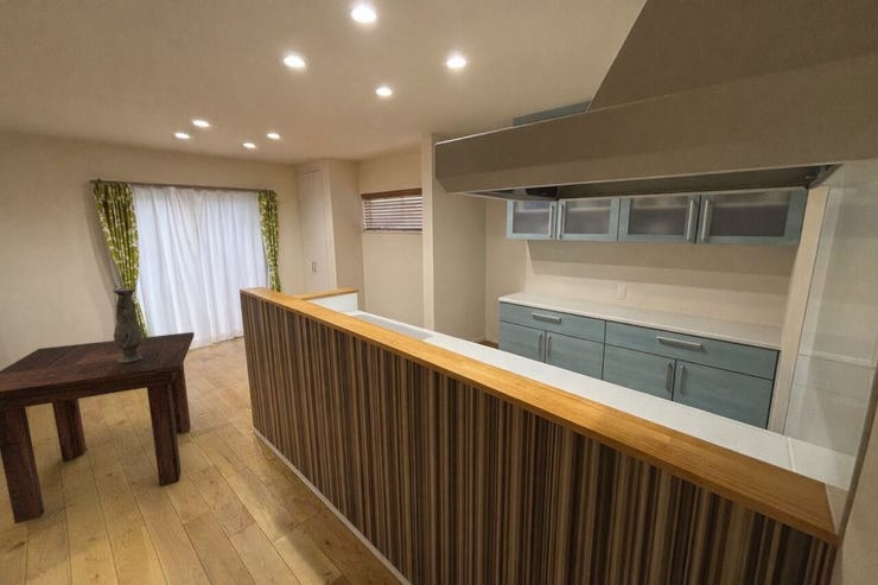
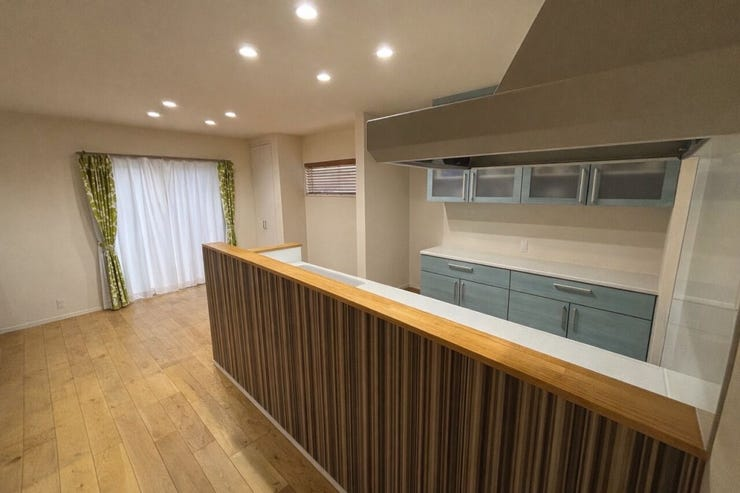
- dining table [0,331,196,524]
- vase [112,287,144,363]
